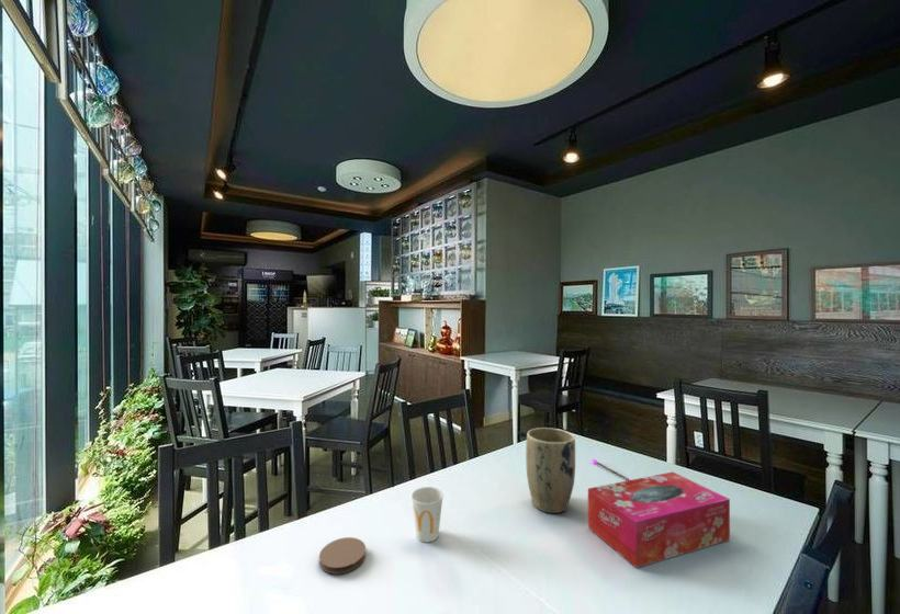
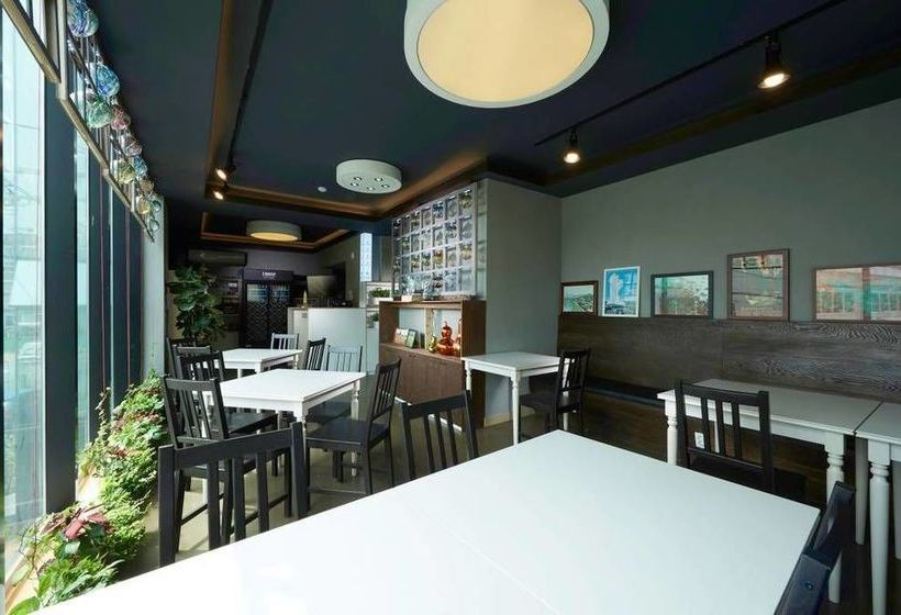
- cup [410,486,445,544]
- coaster [318,536,367,576]
- magic staff [590,458,631,481]
- tissue box [587,470,731,569]
- plant pot [525,427,576,514]
